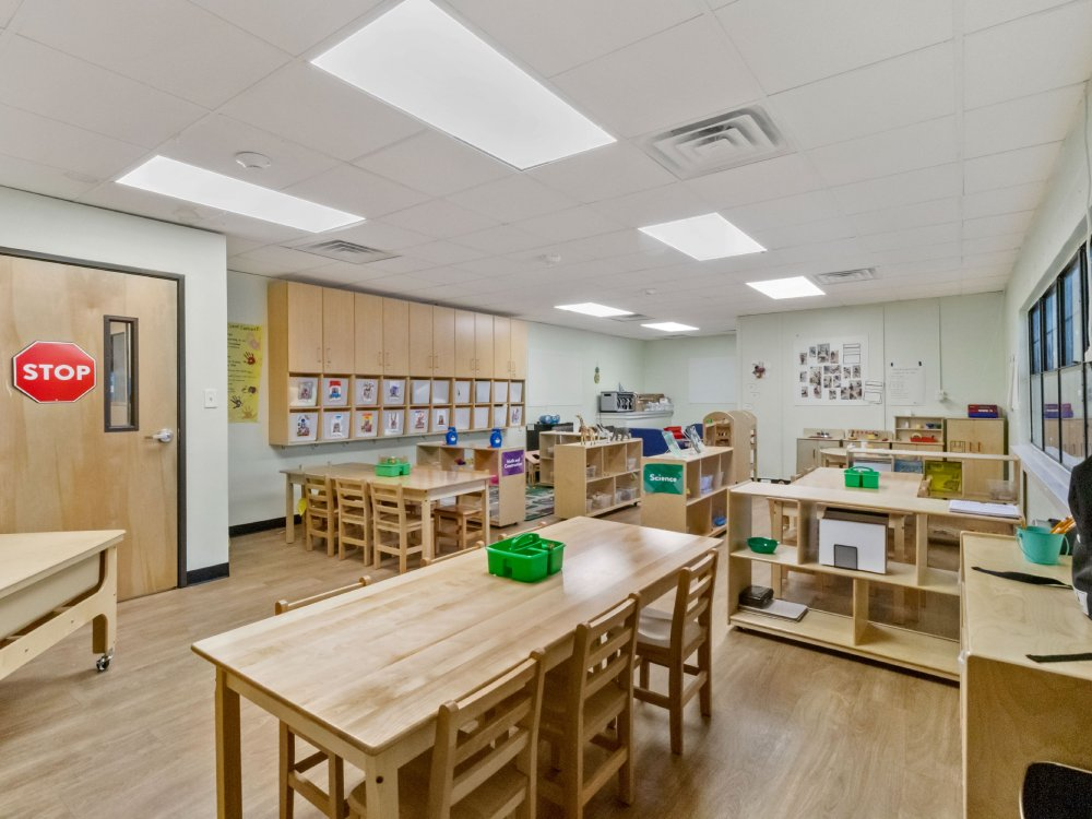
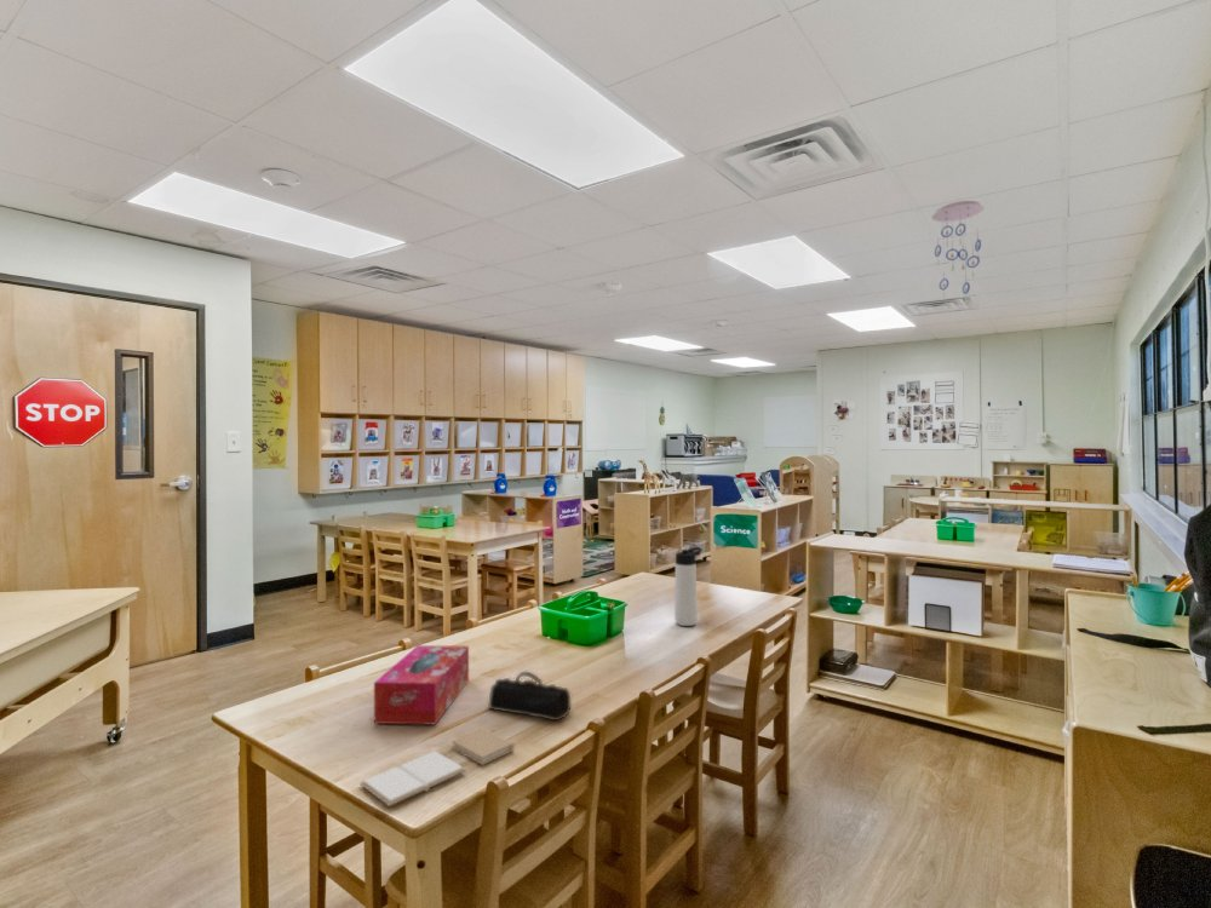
+ thermos bottle [673,546,704,627]
+ pencil case [487,671,572,722]
+ tissue box [373,644,470,725]
+ ceiling mobile [931,200,985,305]
+ book [360,726,515,808]
